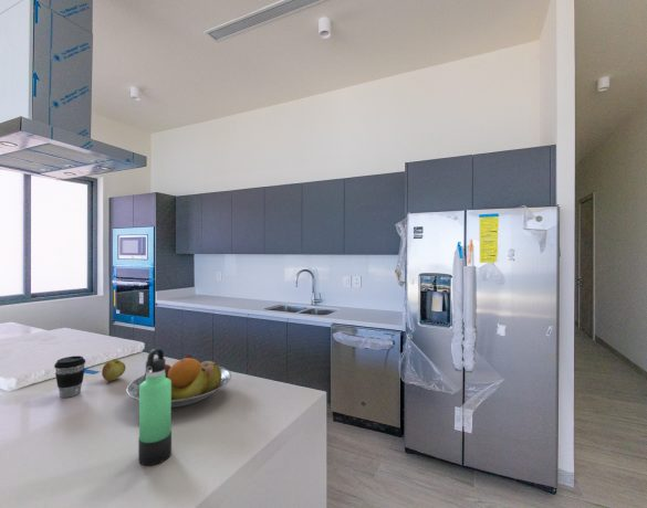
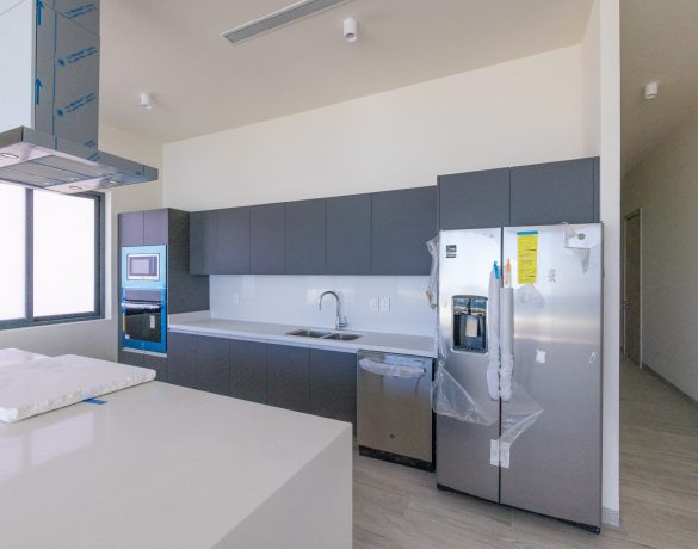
- coffee cup [53,354,86,399]
- apple [101,358,126,382]
- fruit bowl [126,353,232,409]
- thermos bottle [137,348,173,466]
